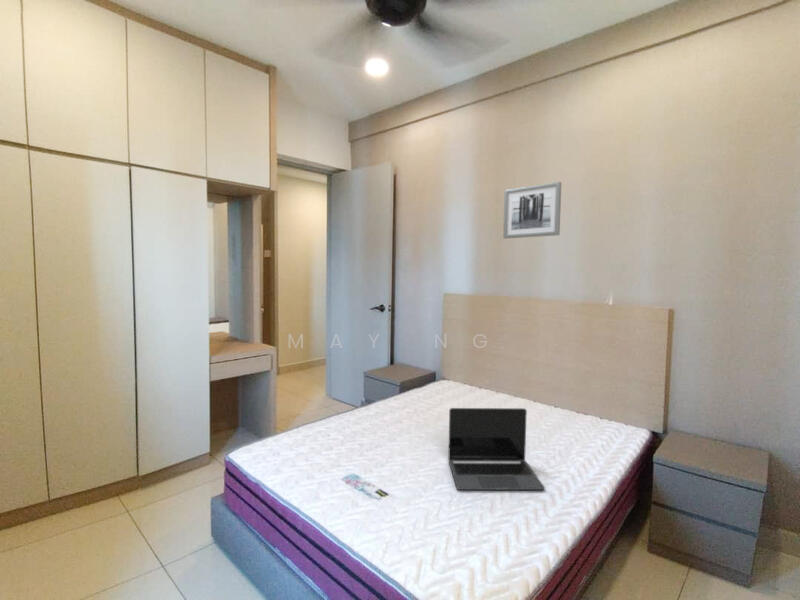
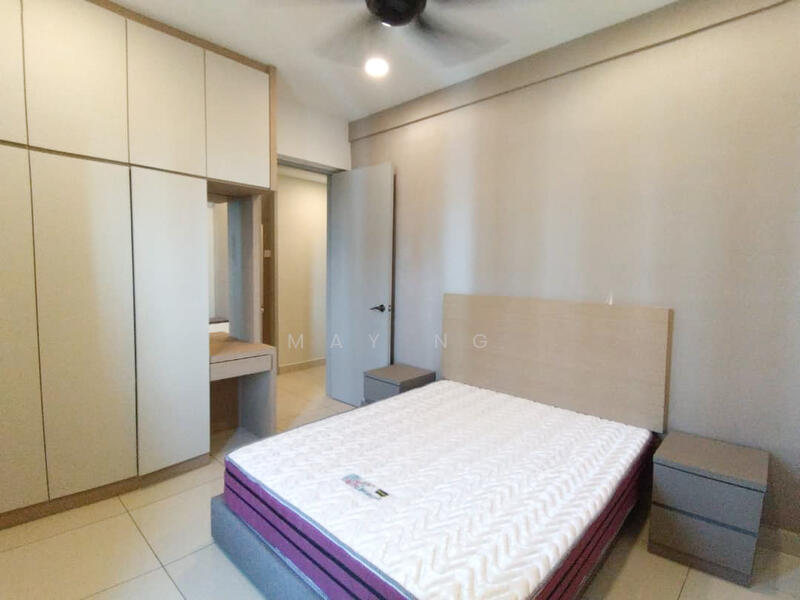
- laptop [448,407,546,491]
- wall art [502,181,562,239]
